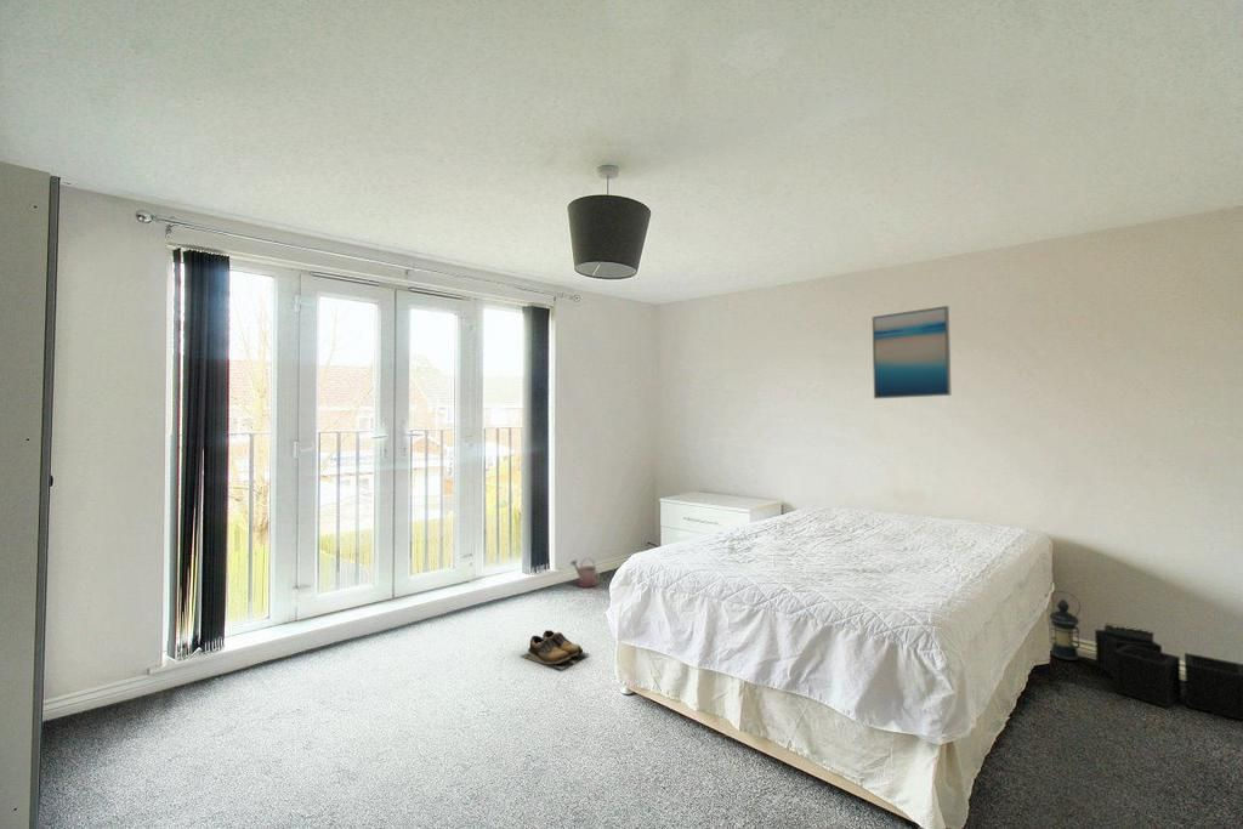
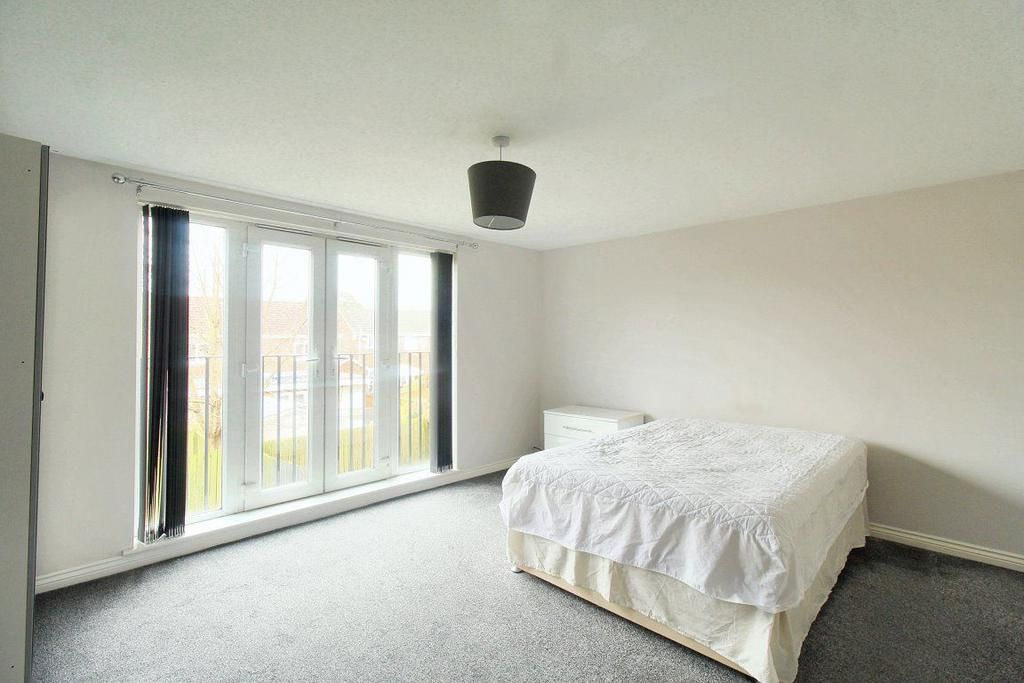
- wall art [872,305,953,399]
- storage bin [1094,623,1243,725]
- shoes [520,629,590,670]
- lantern [1049,590,1082,662]
- watering can [569,557,601,589]
